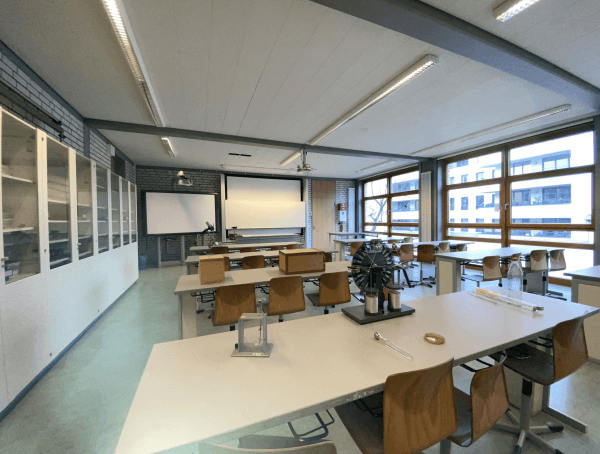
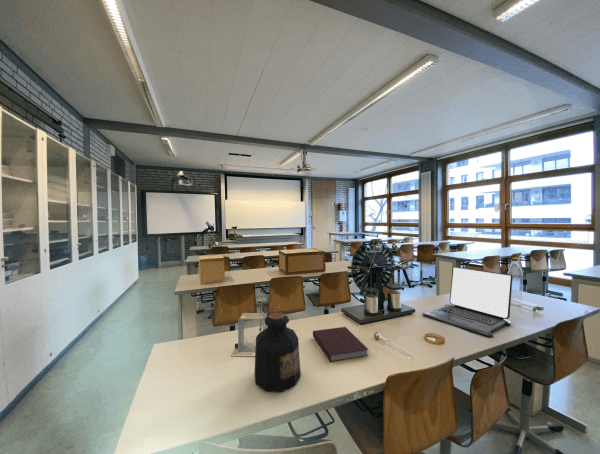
+ laptop [421,266,514,338]
+ notebook [312,326,370,363]
+ bottle [253,312,302,393]
